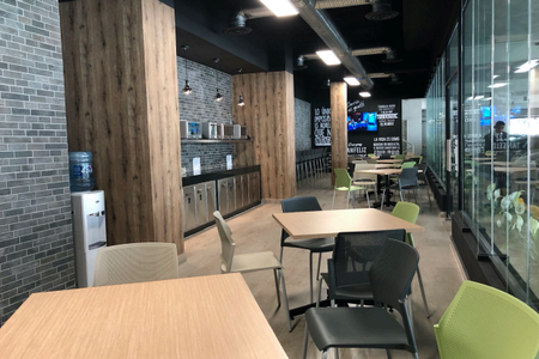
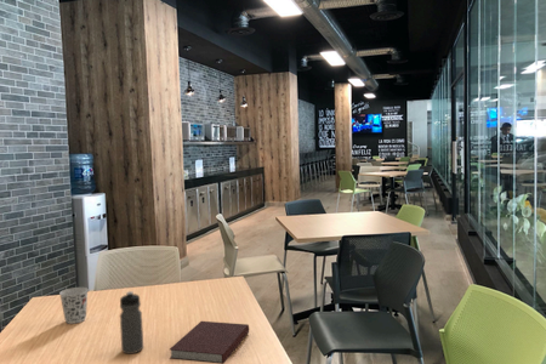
+ notebook [169,320,250,364]
+ water bottle [119,290,144,354]
+ cup [58,286,90,325]
